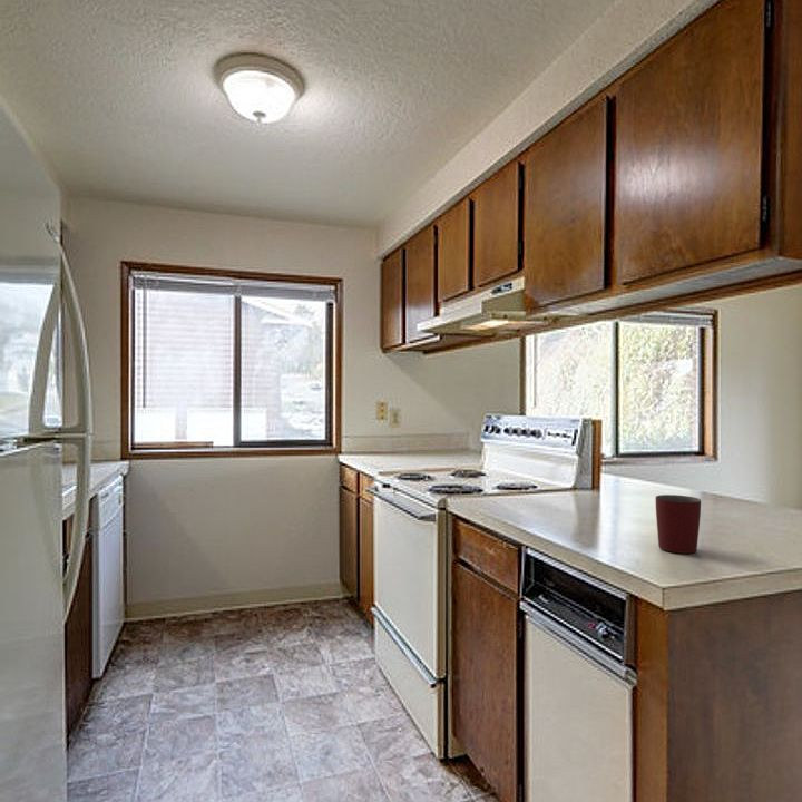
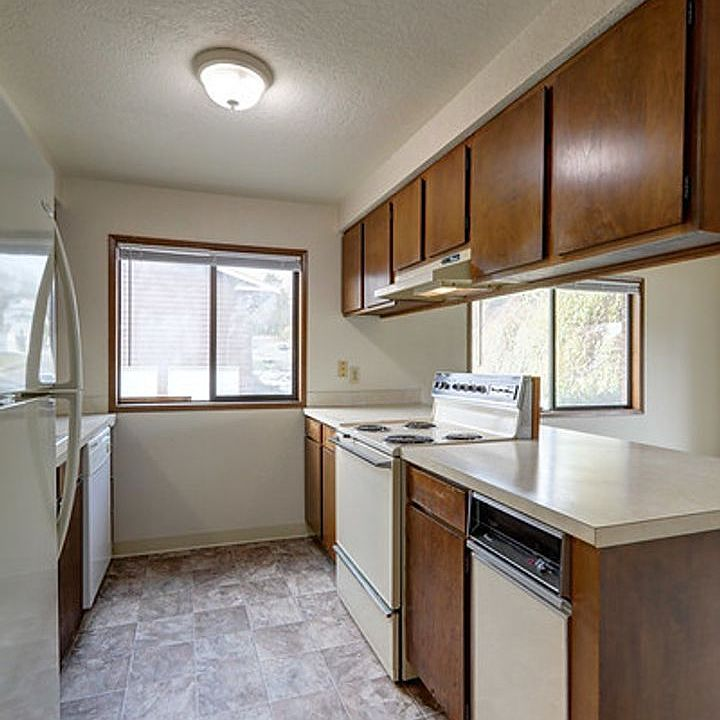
- mug [655,493,702,555]
